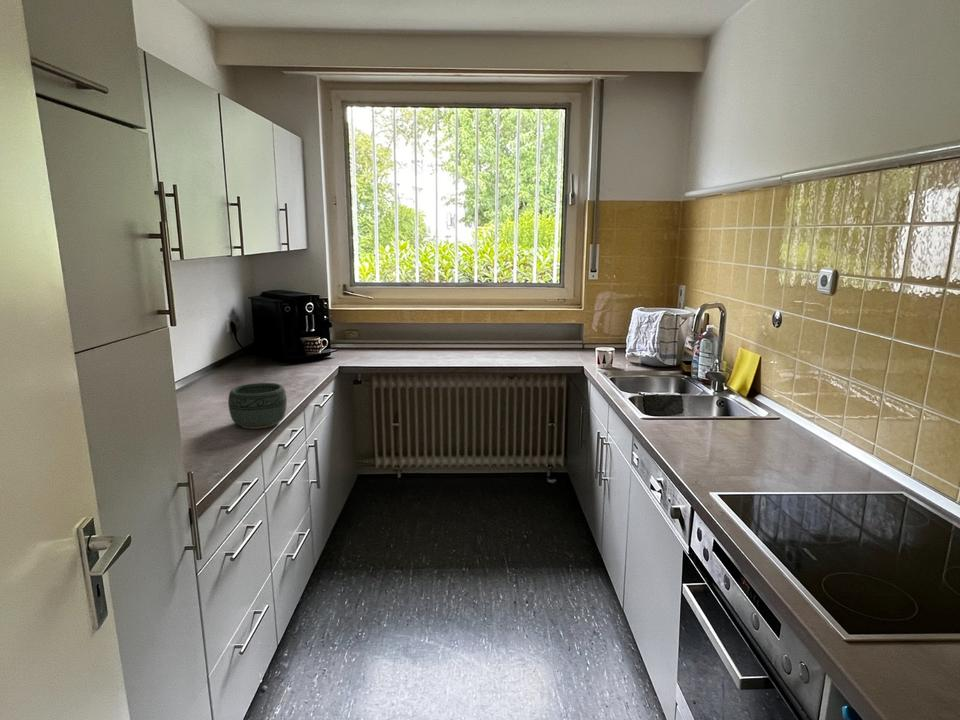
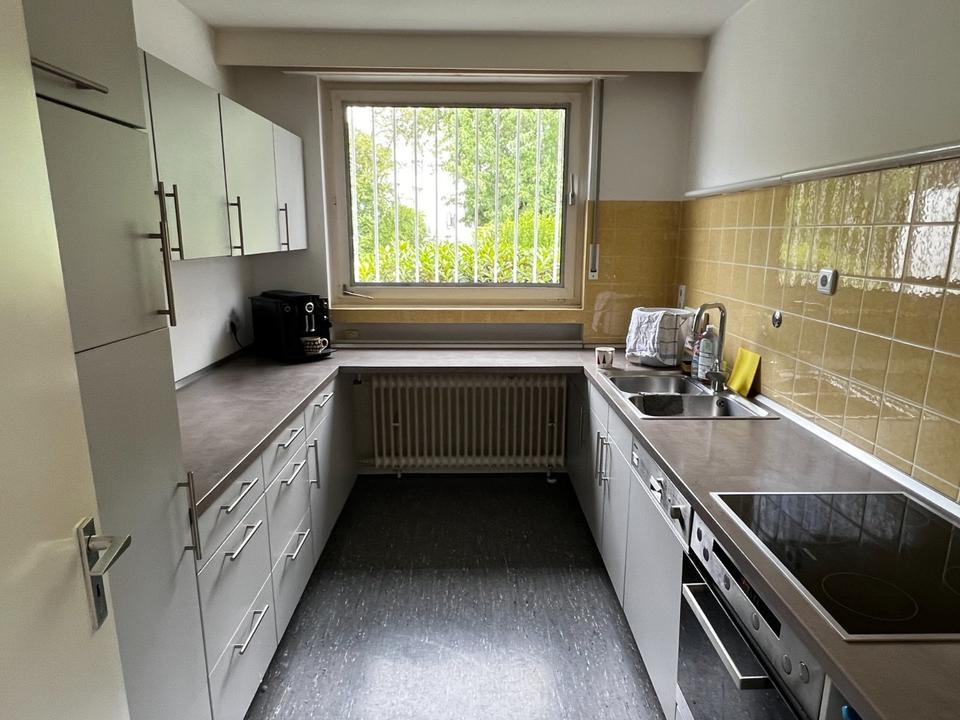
- bowl [227,382,288,430]
